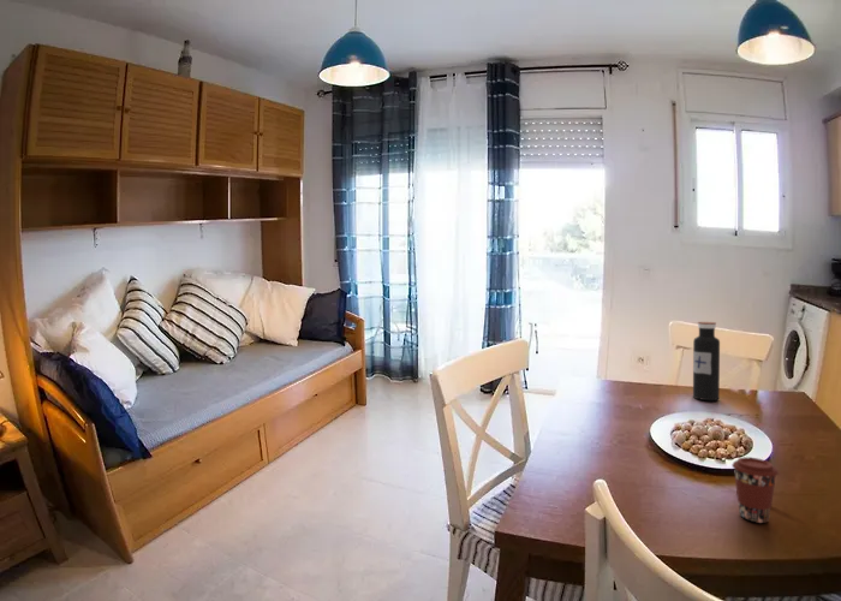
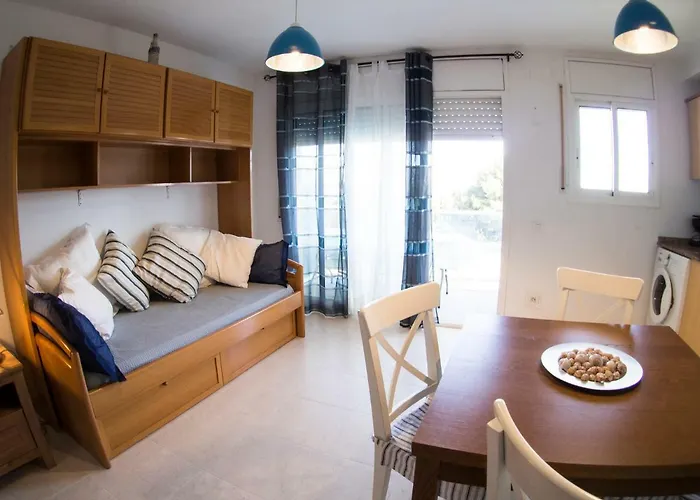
- water bottle [692,321,721,401]
- coffee cup [730,456,780,524]
